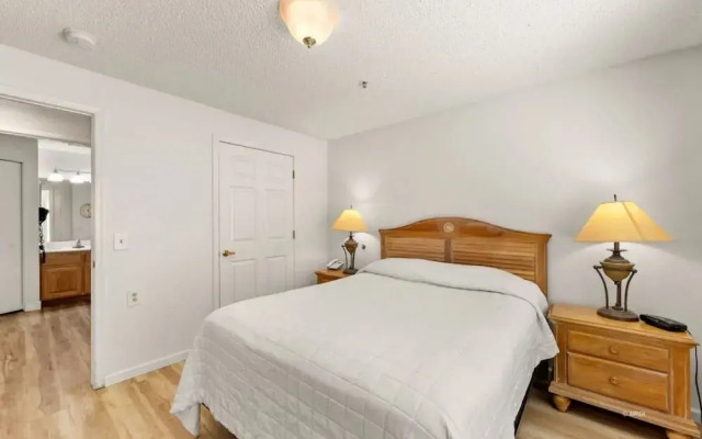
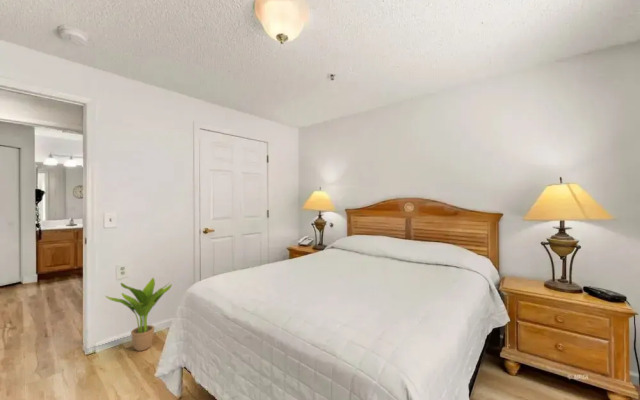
+ potted plant [105,277,173,352]
